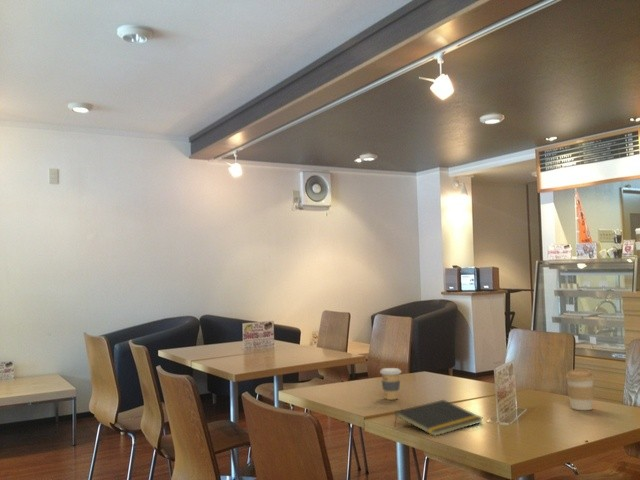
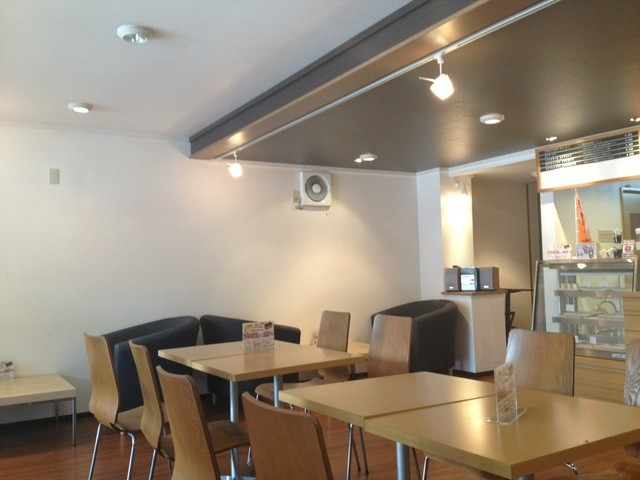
- coffee cup [565,368,595,411]
- coffee cup [379,367,402,401]
- notepad [393,399,484,437]
